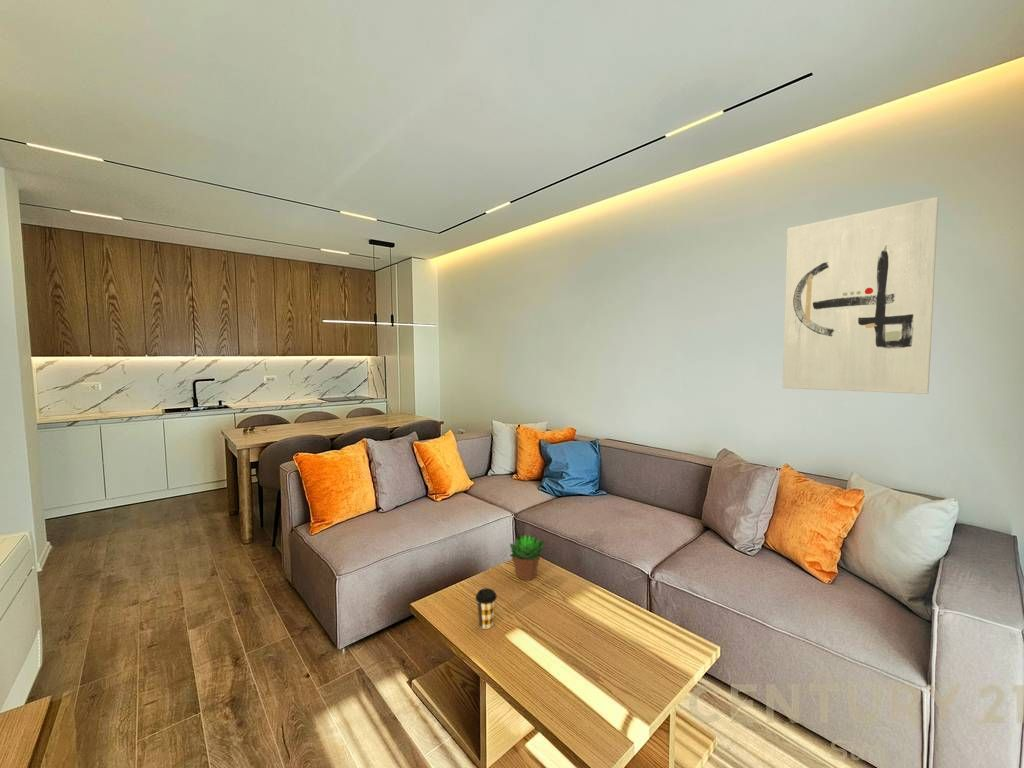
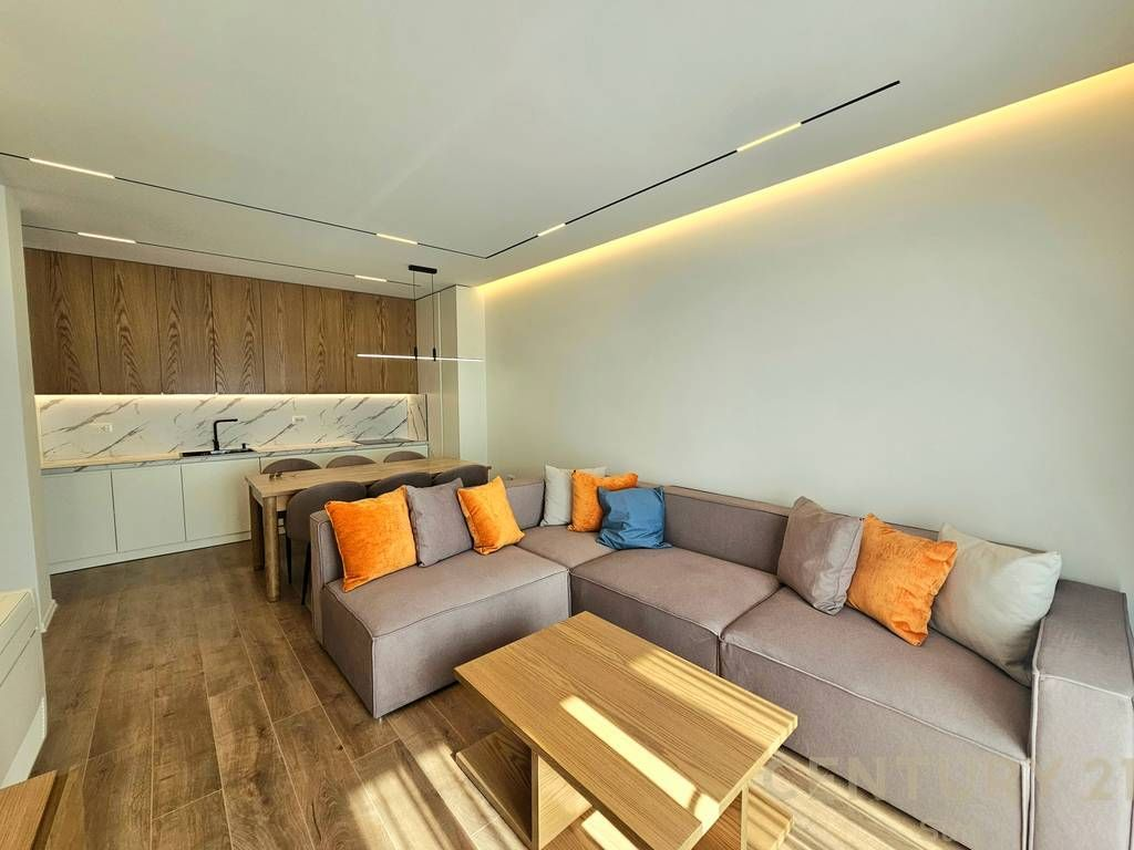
- wall art [782,196,939,395]
- coffee cup [475,587,498,630]
- succulent plant [509,534,547,581]
